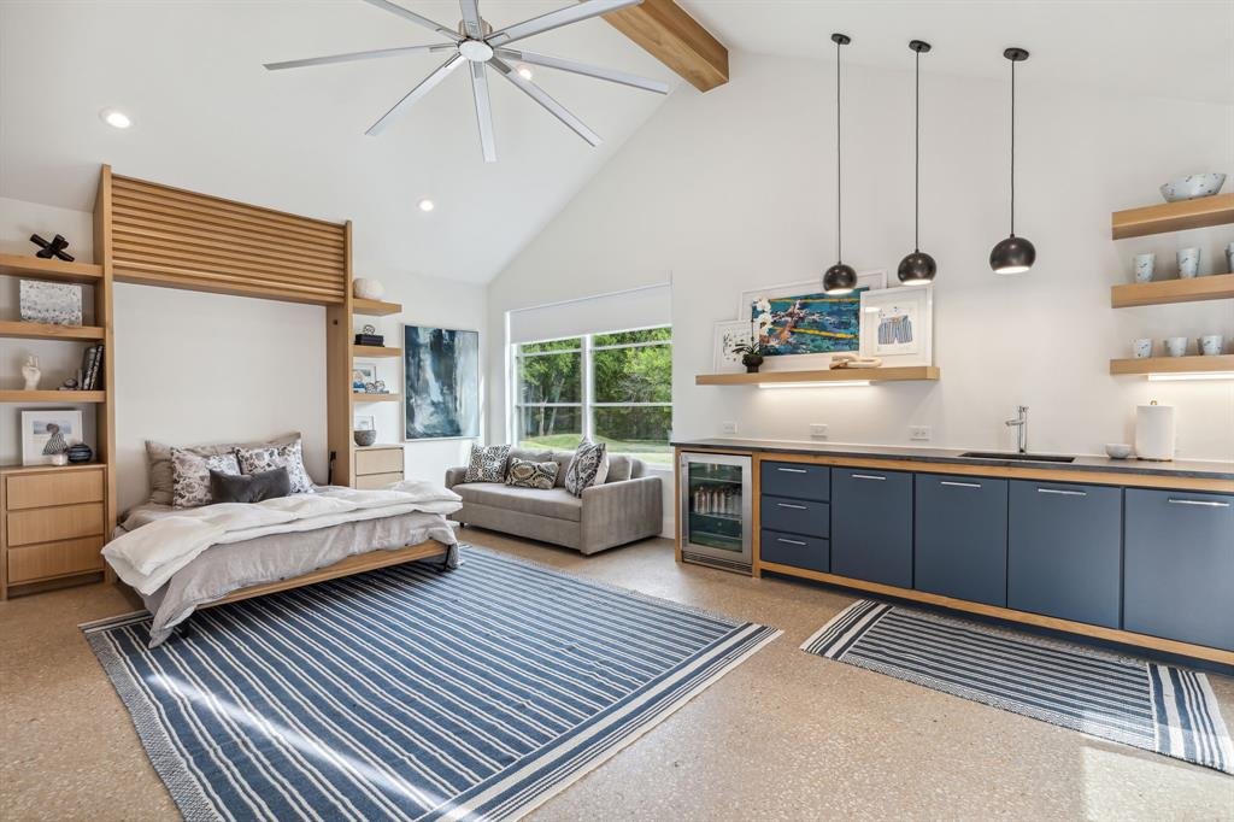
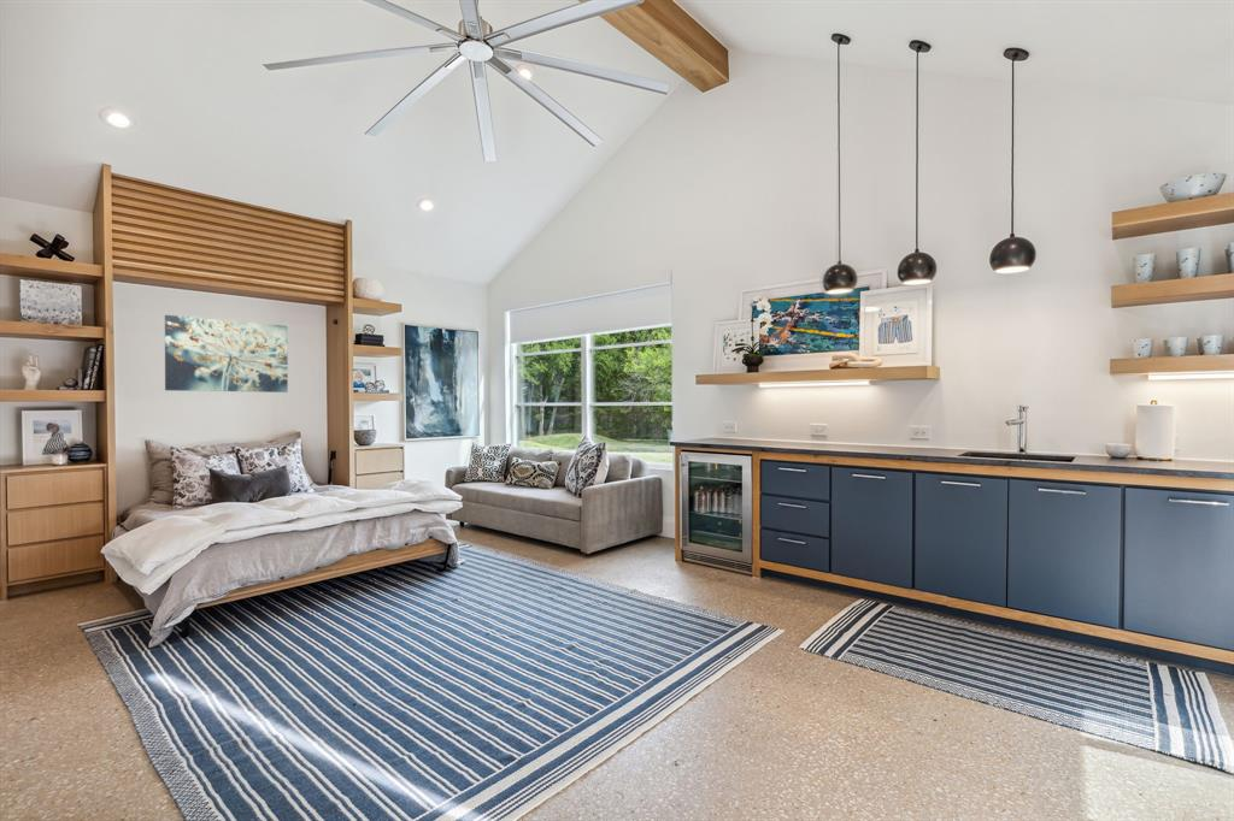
+ wall art [164,314,289,394]
